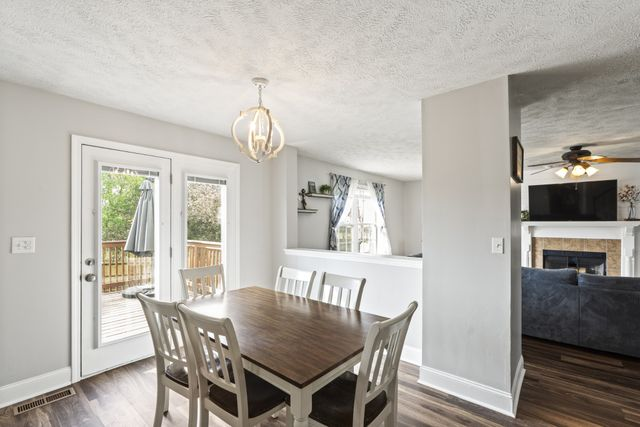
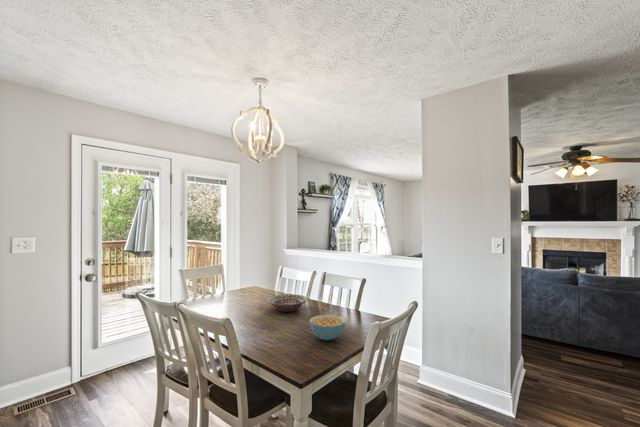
+ cereal bowl [308,314,346,341]
+ decorative bowl [266,293,308,313]
